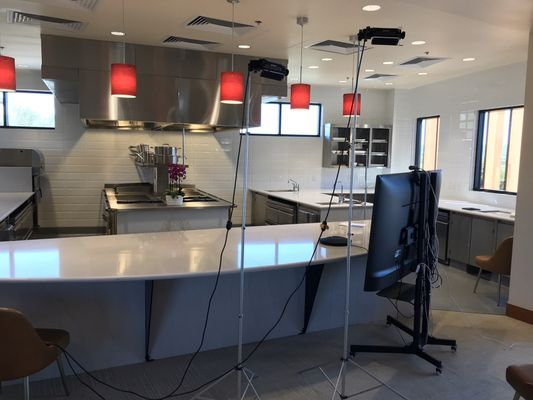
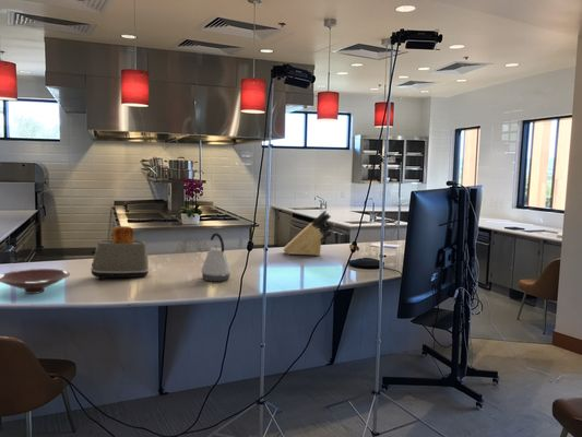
+ kettle [200,232,233,283]
+ bowl [0,268,71,295]
+ knife block [283,210,336,257]
+ toaster [90,225,150,281]
